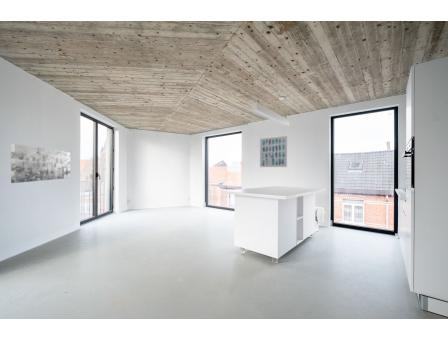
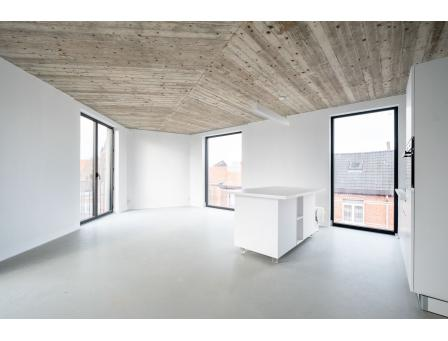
- wall art [259,135,288,168]
- wall art [10,143,71,184]
